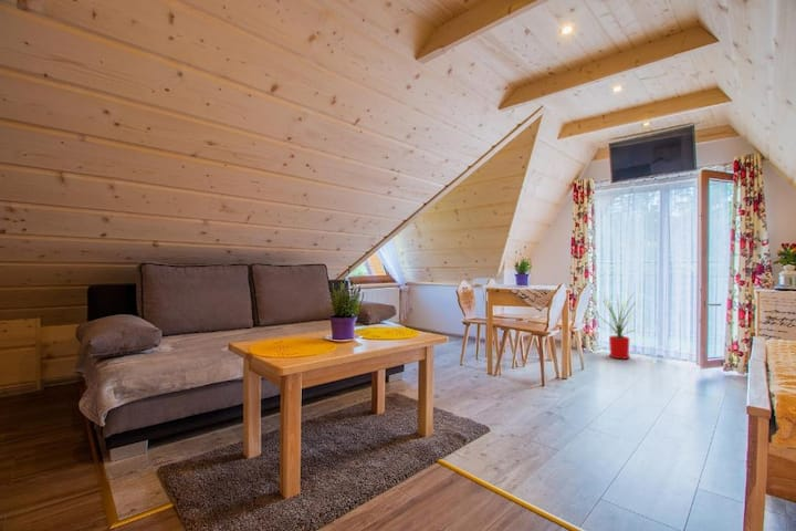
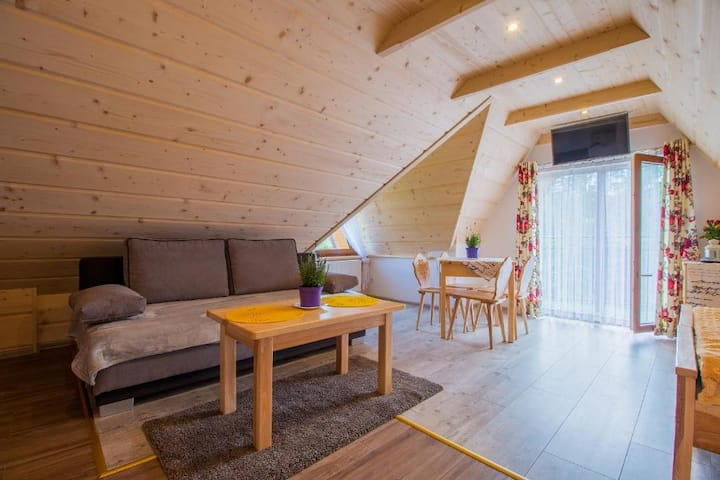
- house plant [594,292,649,360]
